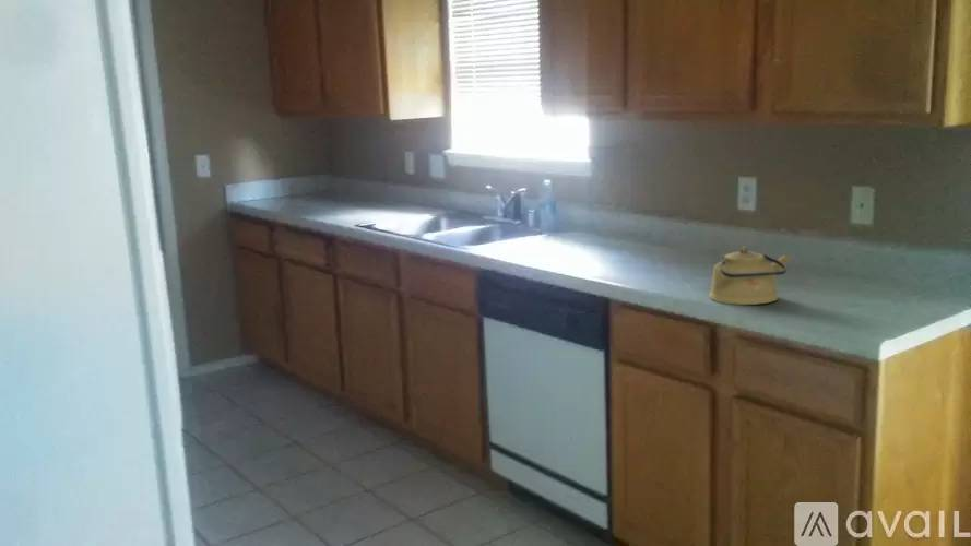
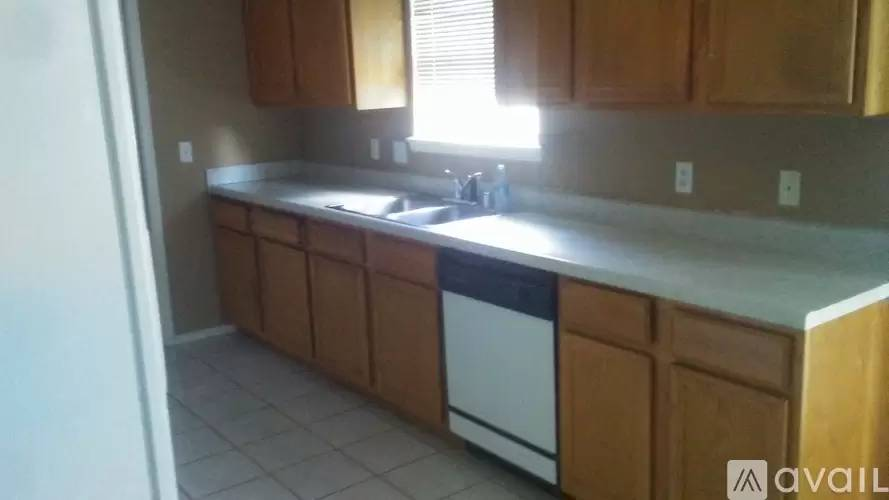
- kettle [708,245,792,306]
